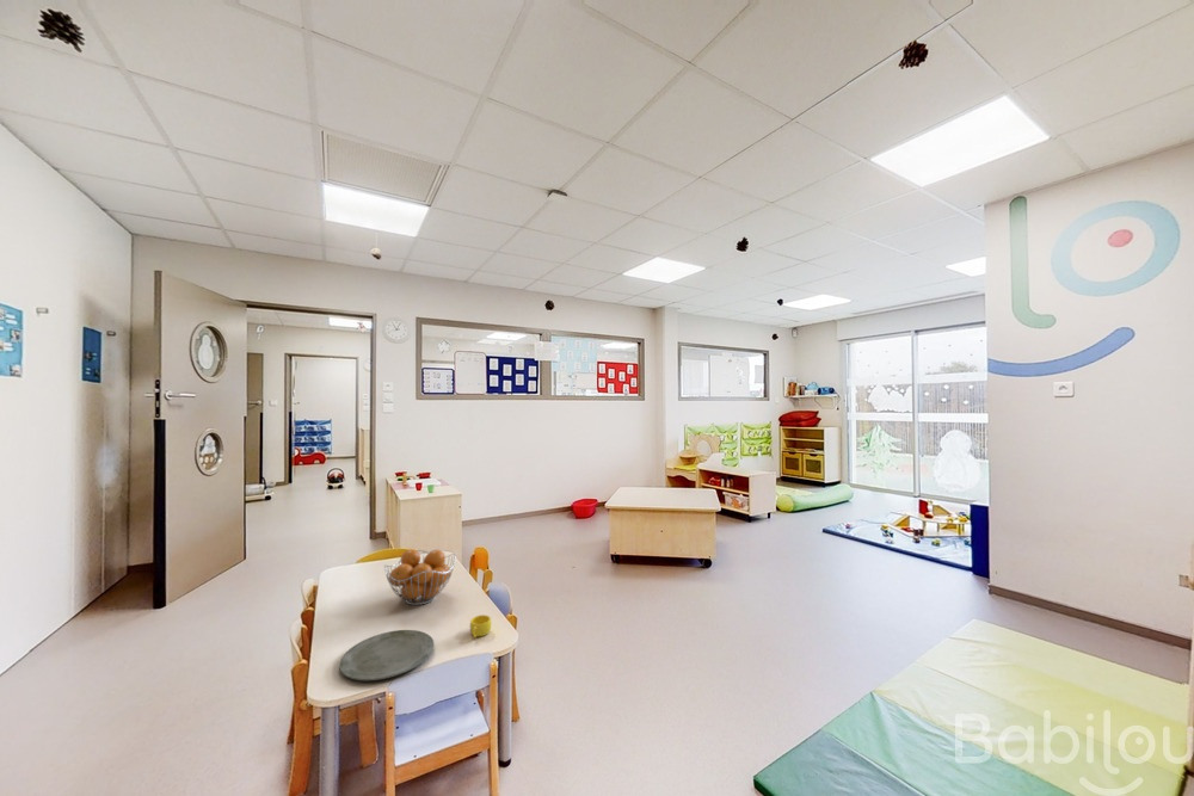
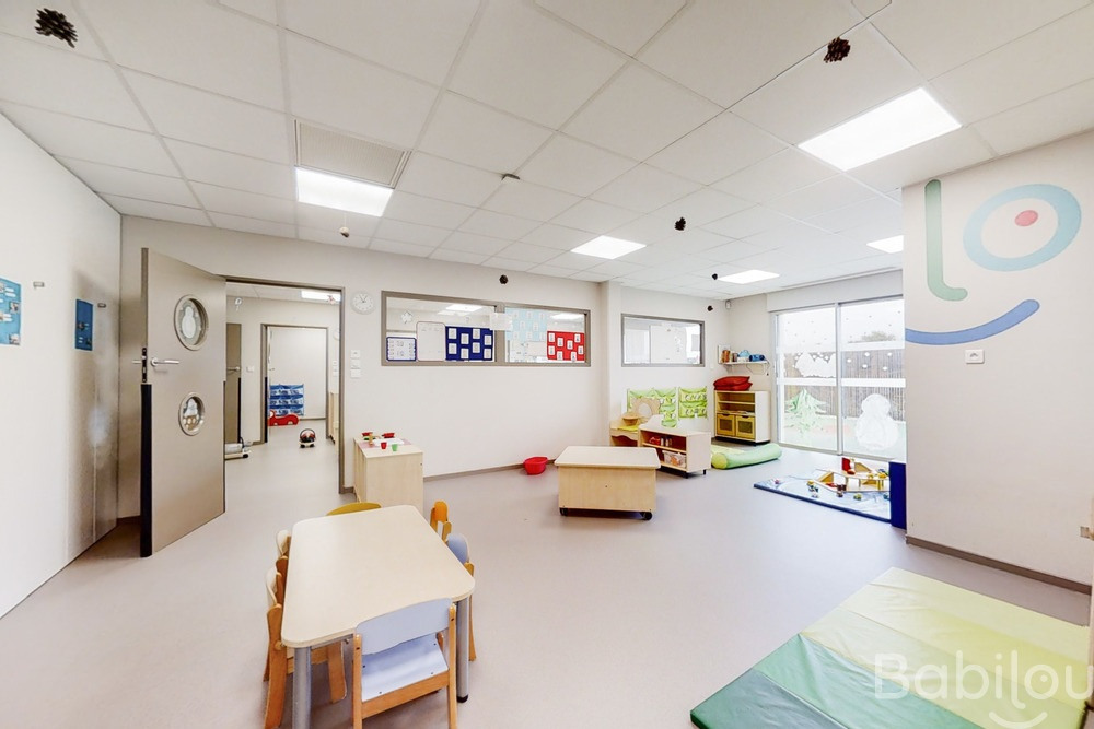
- fruit basket [383,548,457,606]
- plate [338,629,435,681]
- cup [469,613,493,638]
